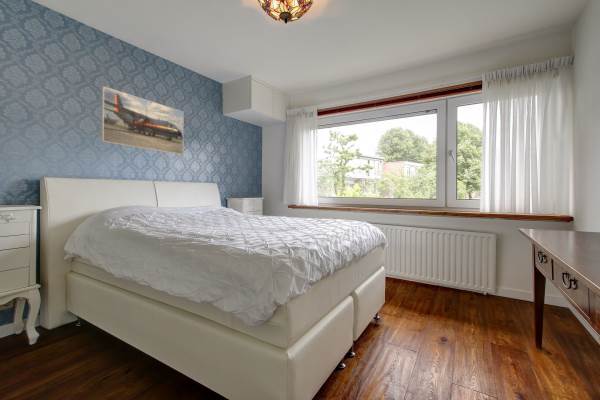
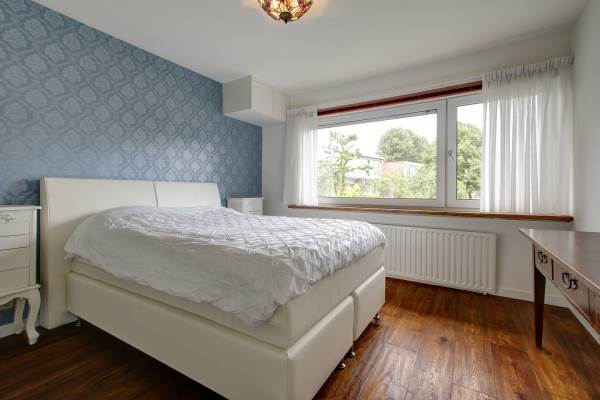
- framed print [100,85,184,156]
